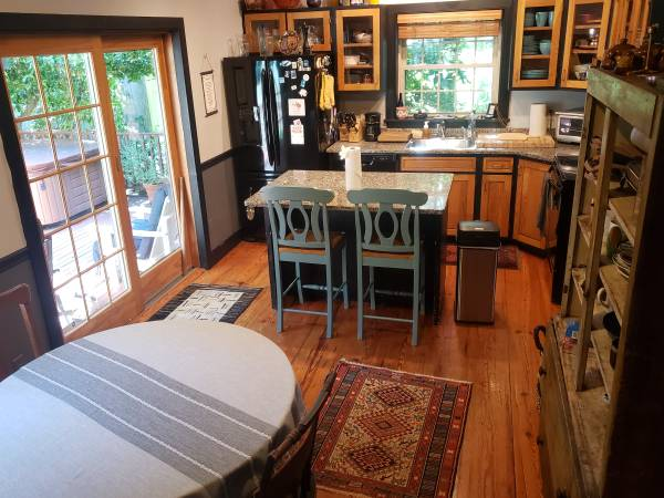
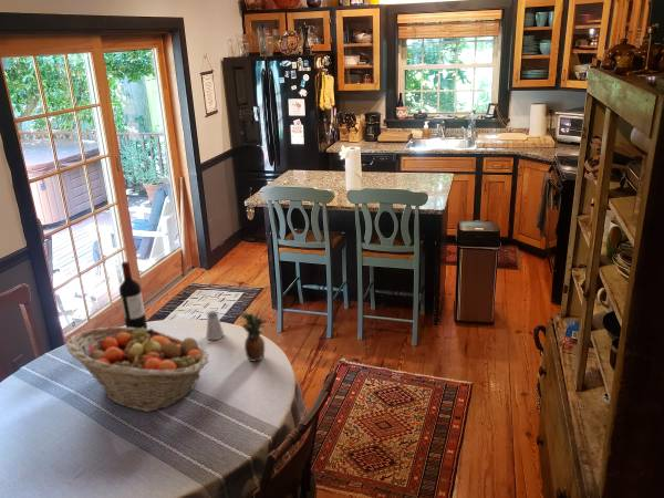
+ saltshaker [205,310,226,341]
+ fruit [236,307,269,363]
+ wine bottle [118,260,148,330]
+ fruit basket [65,325,210,413]
